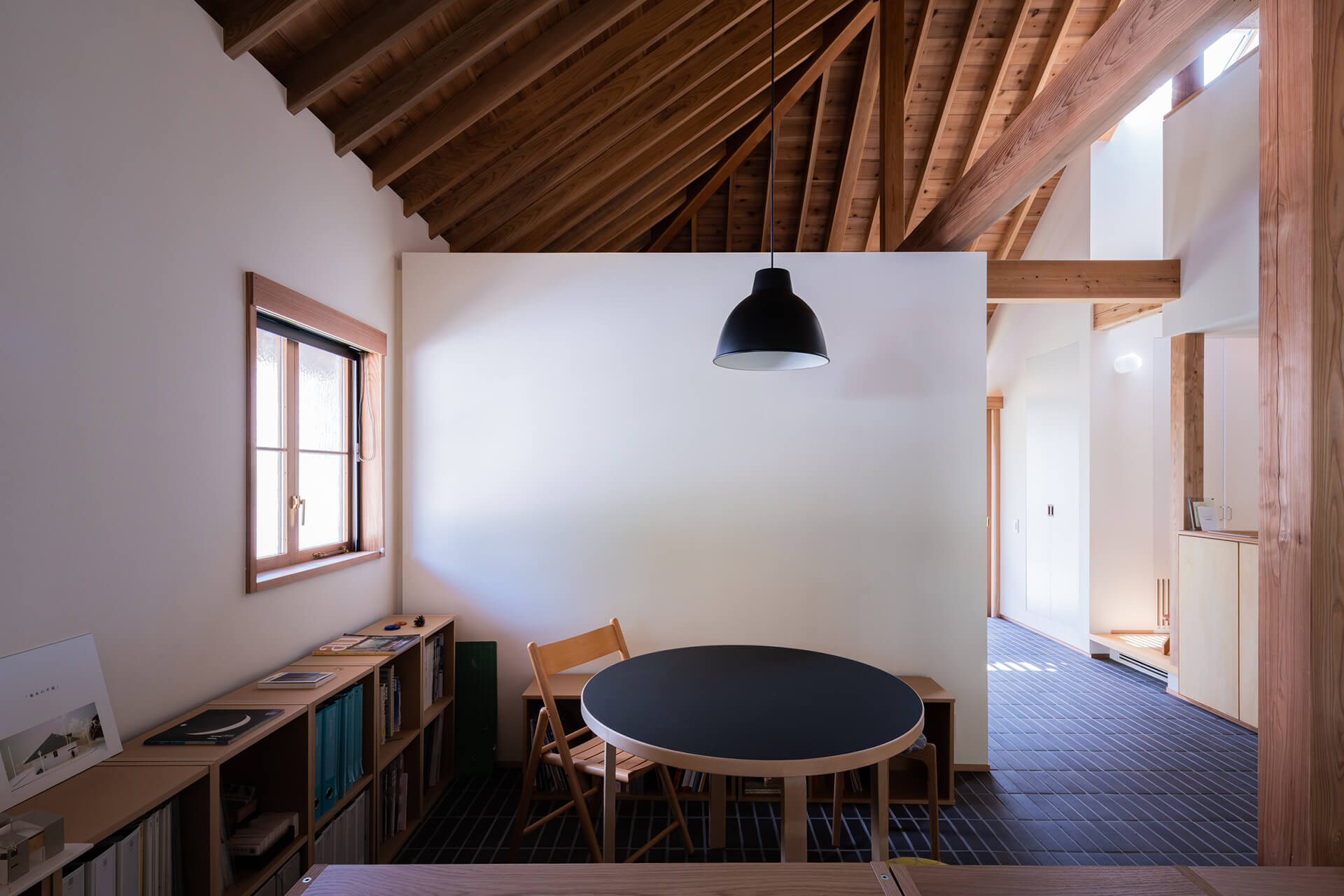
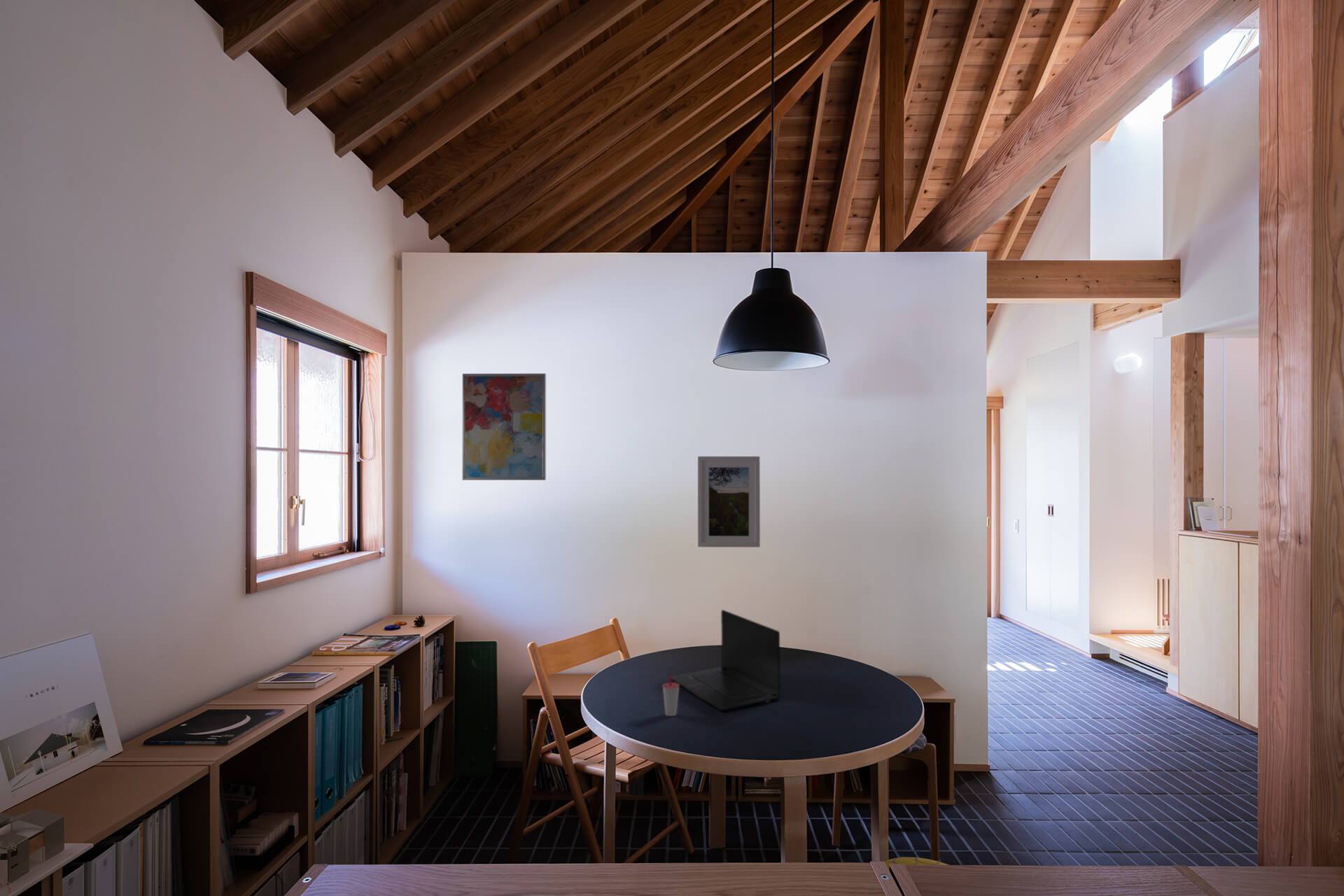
+ laptop [671,609,780,713]
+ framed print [697,456,761,548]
+ cup [661,675,680,717]
+ wall art [462,373,547,481]
